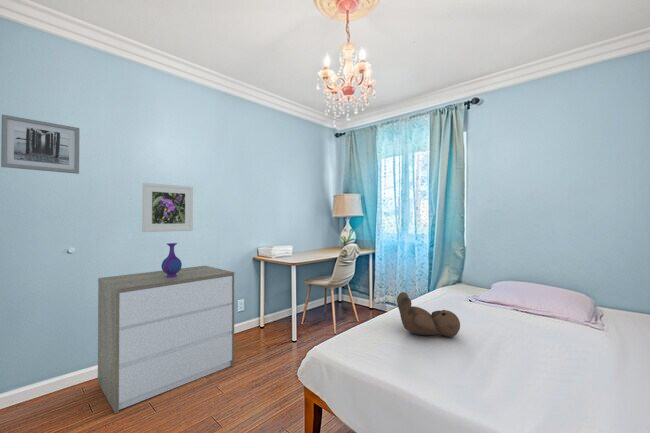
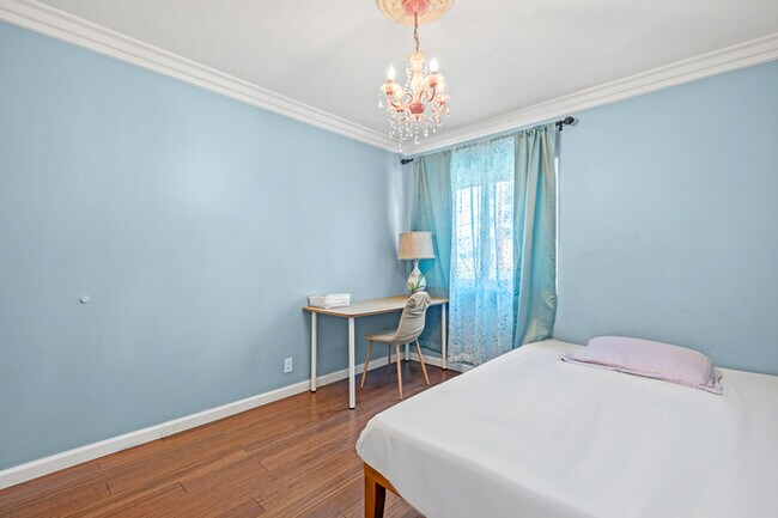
- teddy bear [396,291,461,338]
- dresser [97,265,235,414]
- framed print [141,182,194,233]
- vase [161,242,183,278]
- wall art [0,114,80,175]
